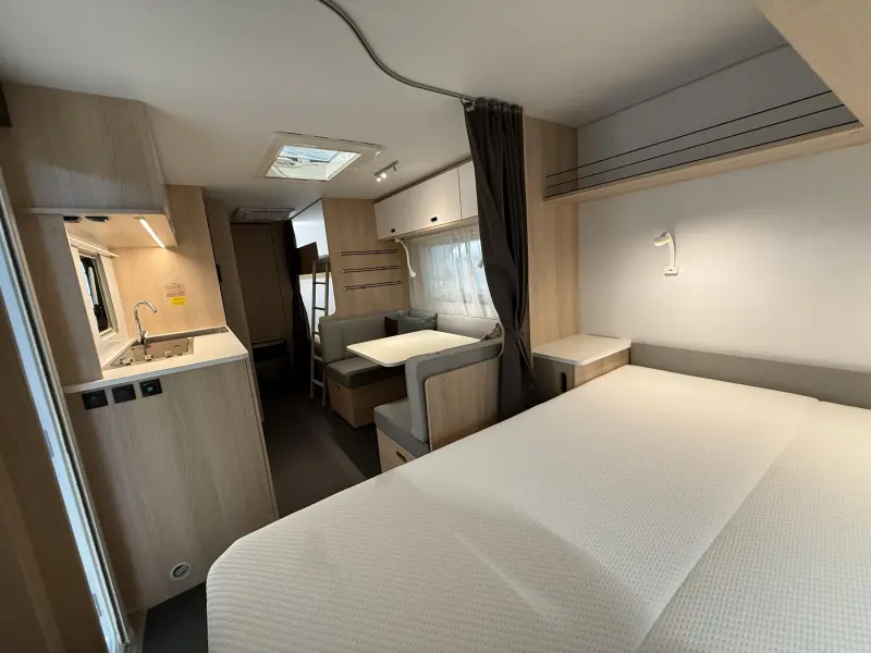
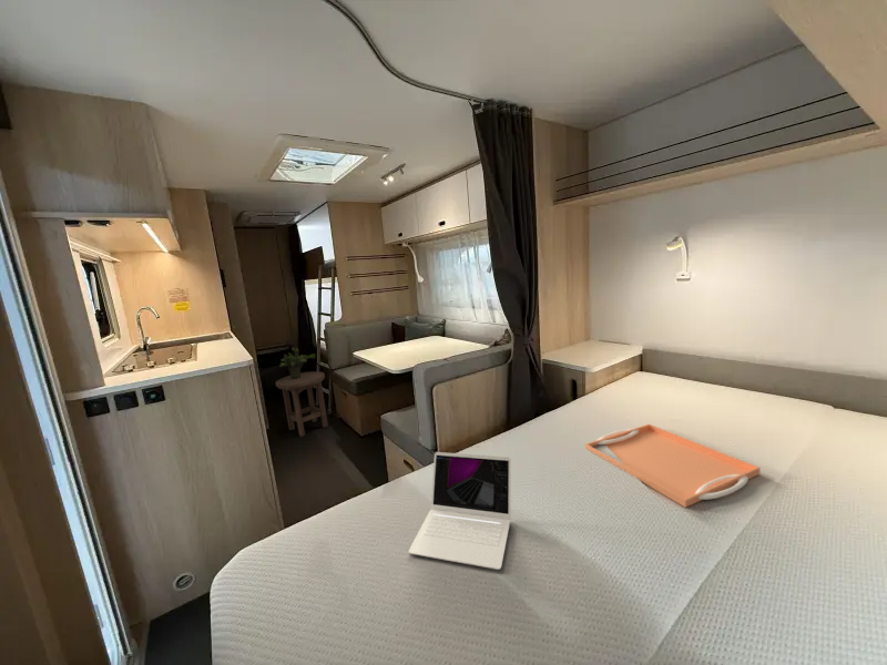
+ laptop [408,451,512,571]
+ serving tray [584,422,762,509]
+ stool [275,370,329,438]
+ potted plant [278,347,316,379]
